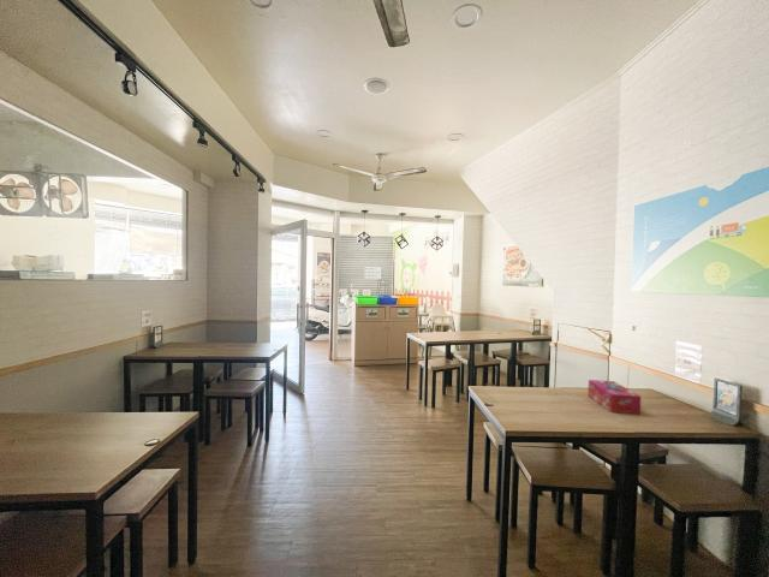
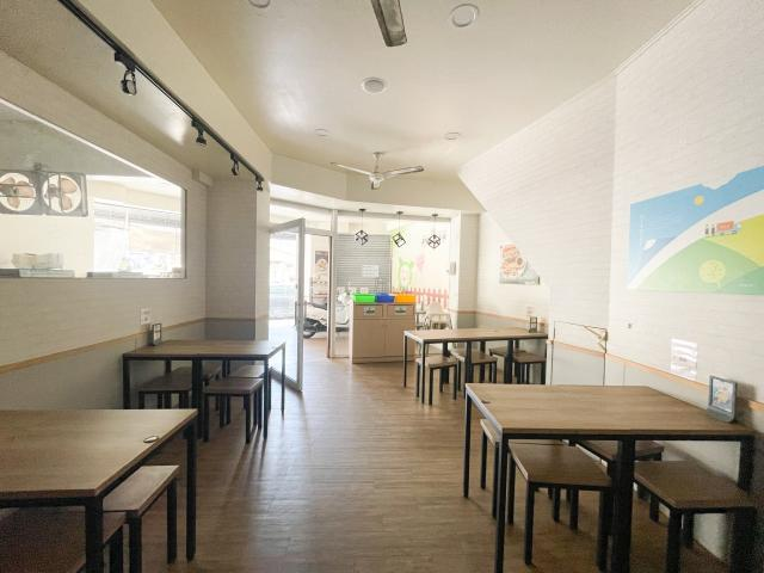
- tissue box [586,379,642,415]
